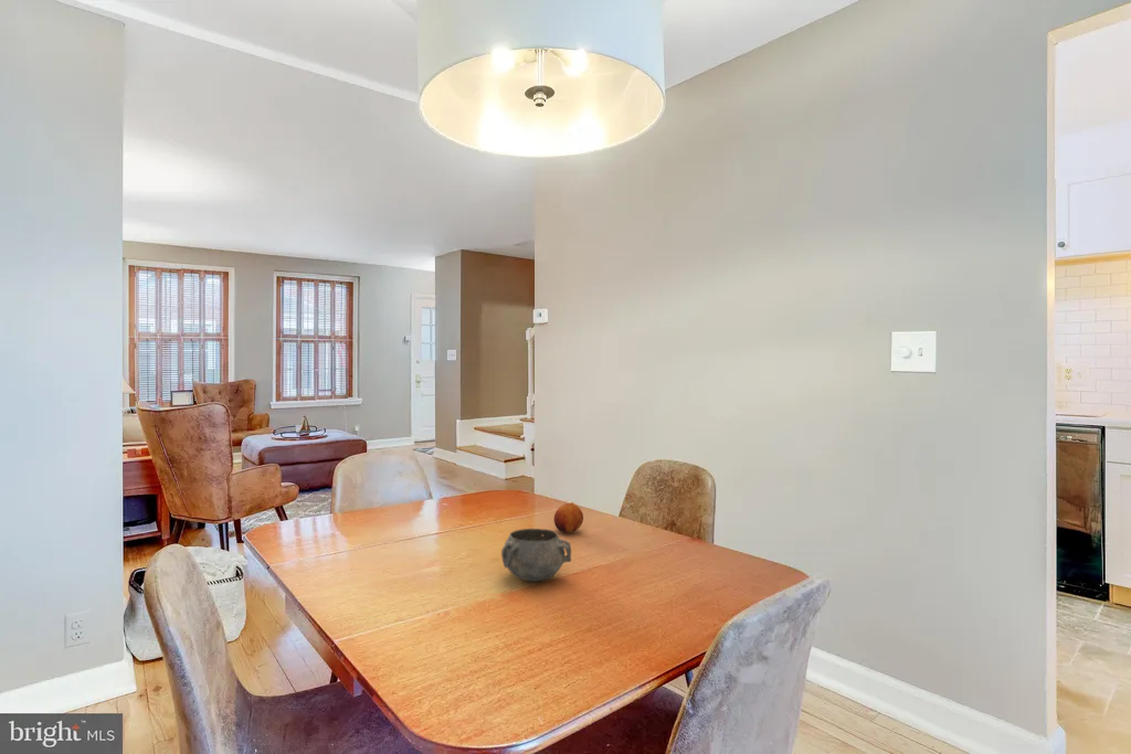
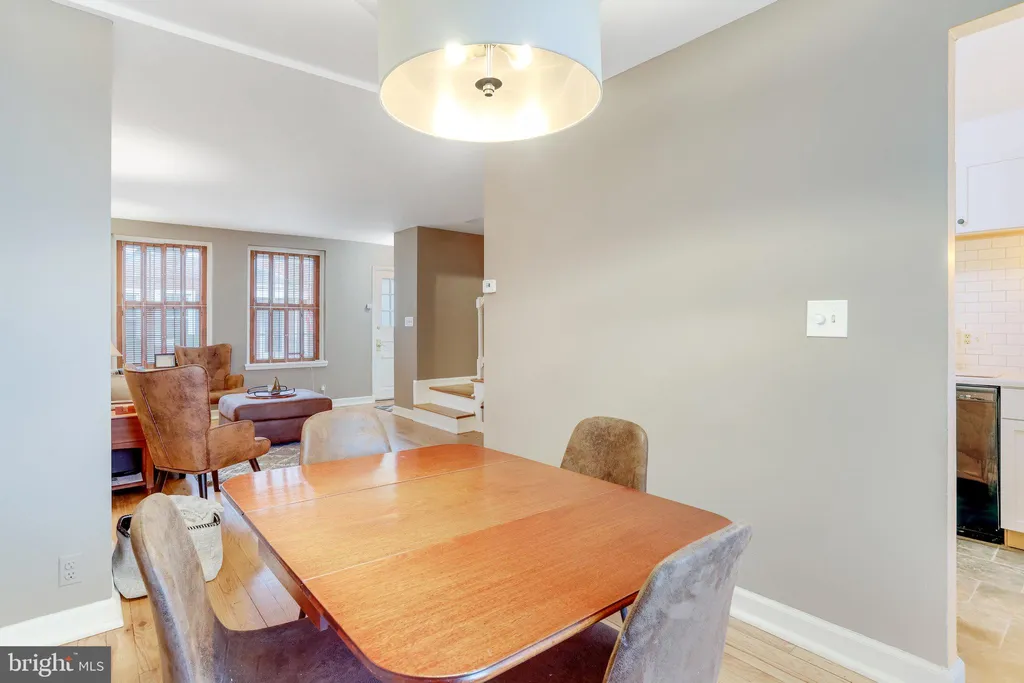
- fruit [553,501,584,534]
- decorative bowl [500,528,572,583]
